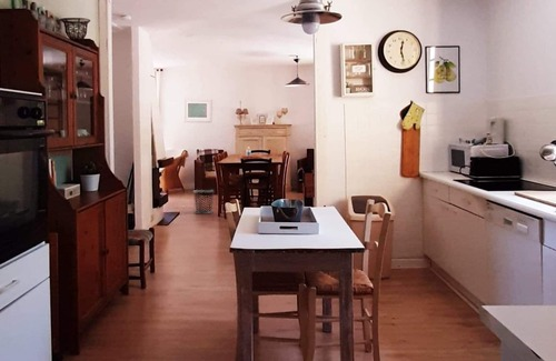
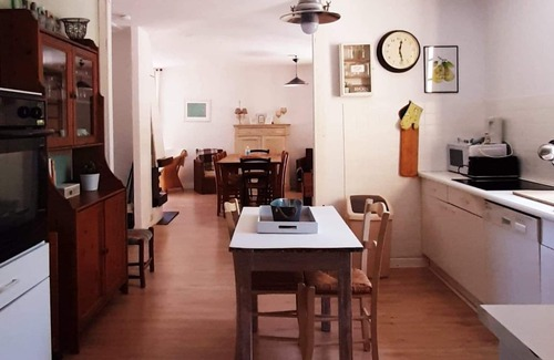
- waste bin [192,189,215,214]
